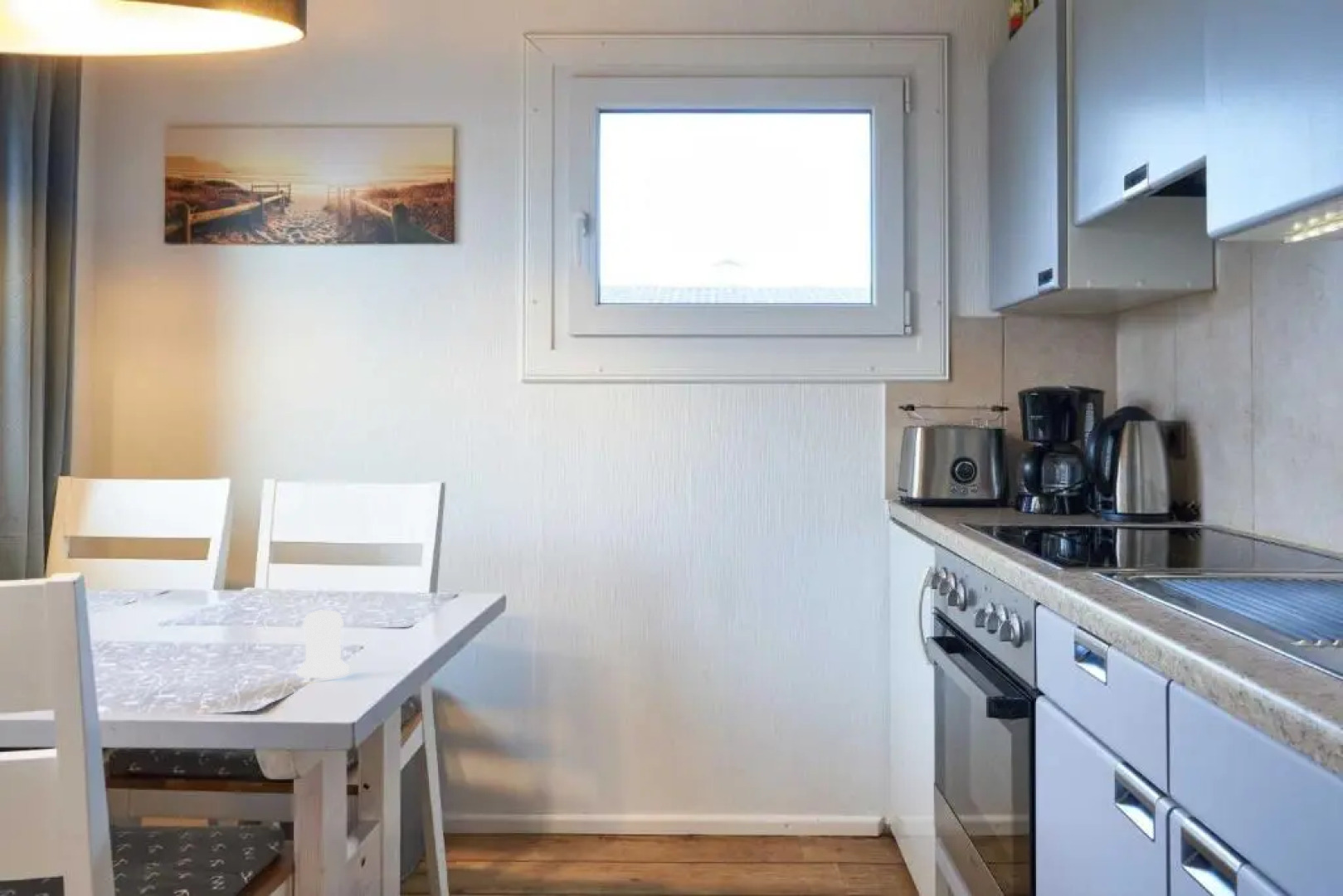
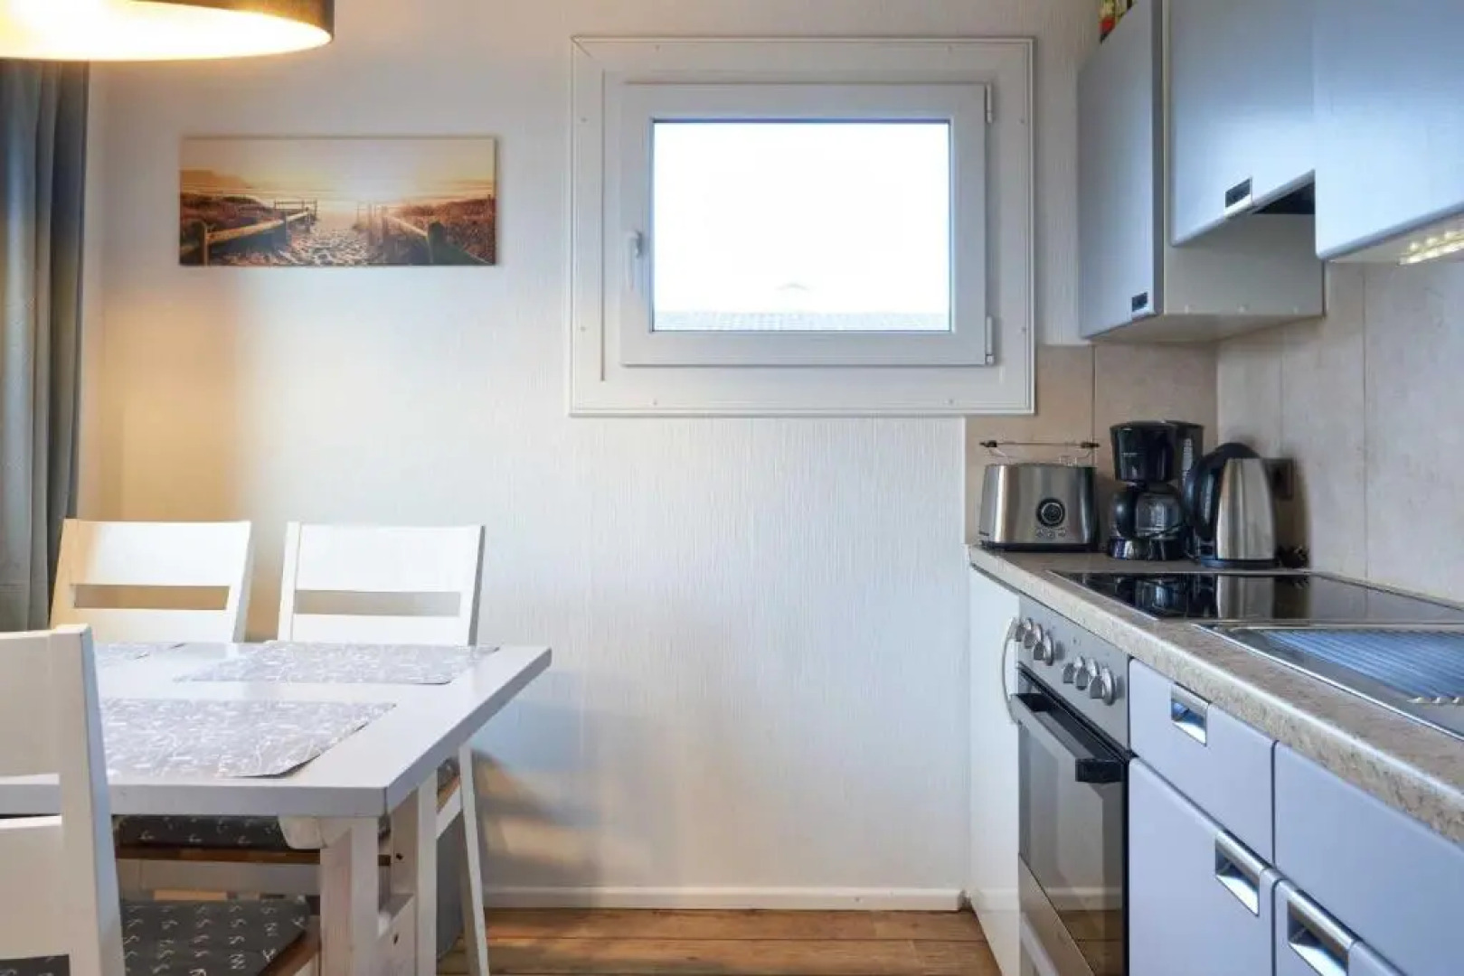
- salt shaker [296,609,350,679]
